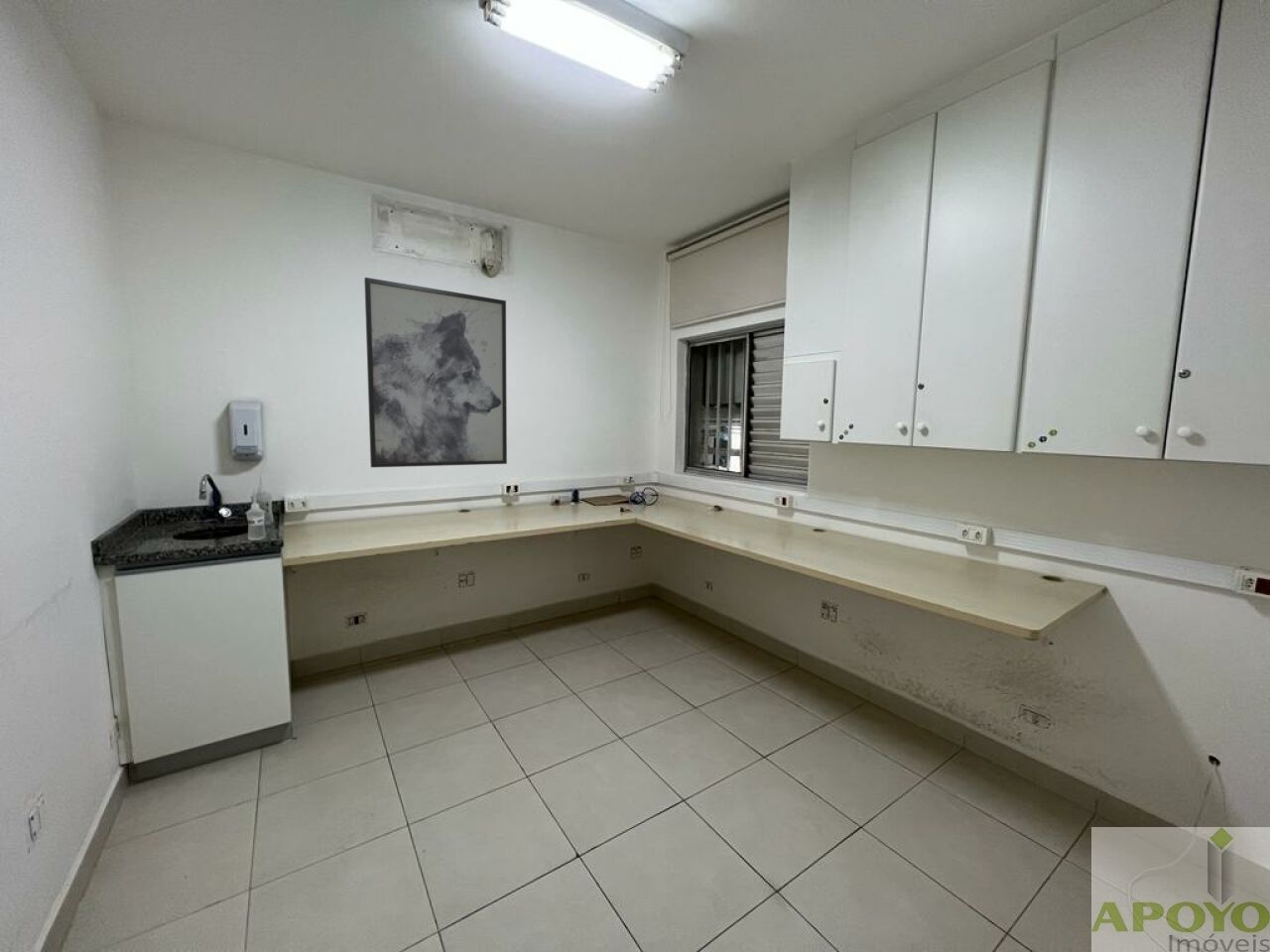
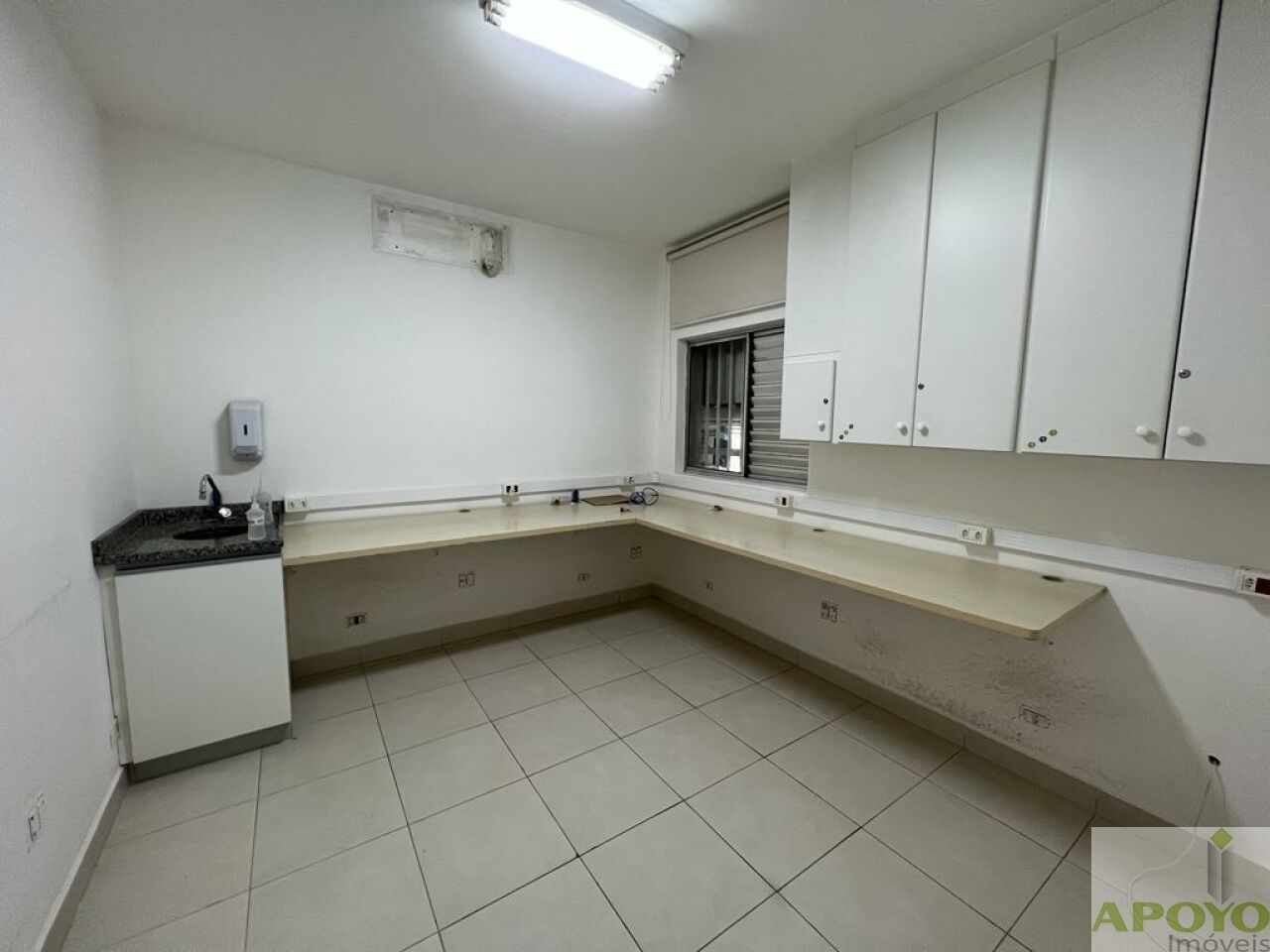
- wall art [363,277,508,468]
